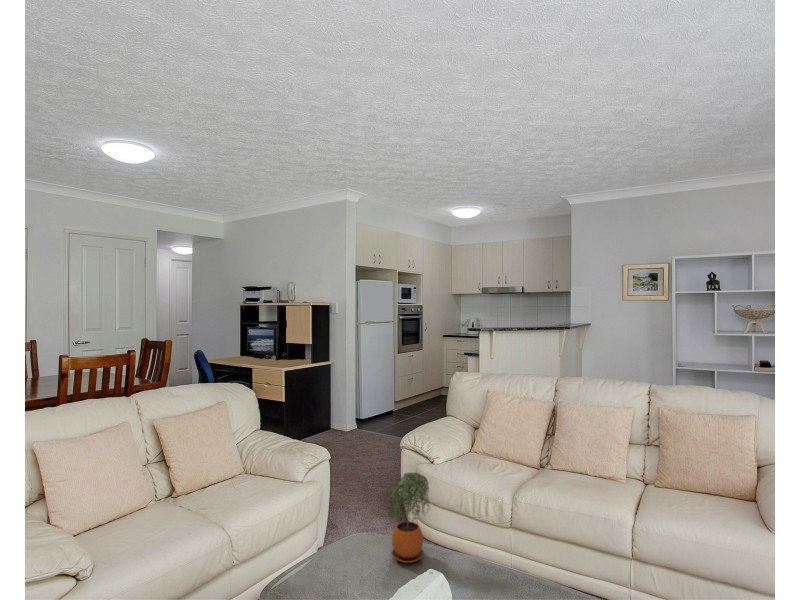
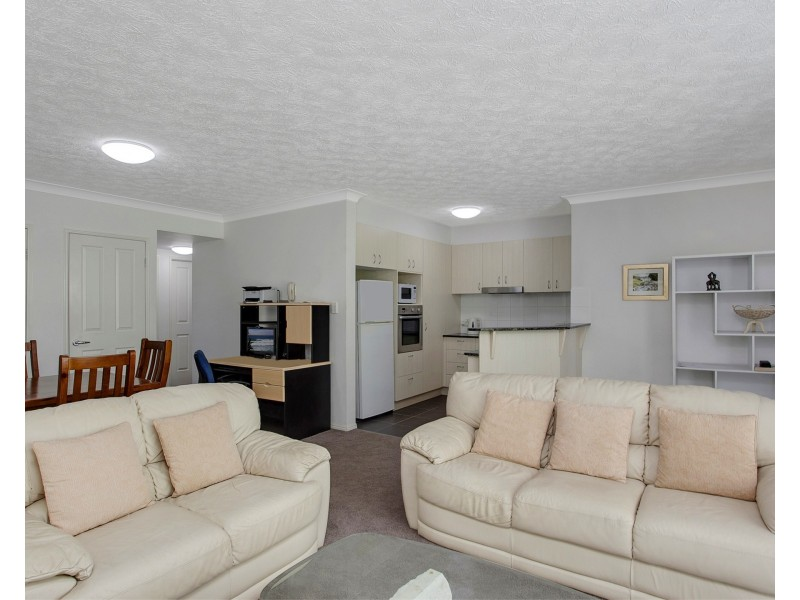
- potted plant [388,472,431,564]
